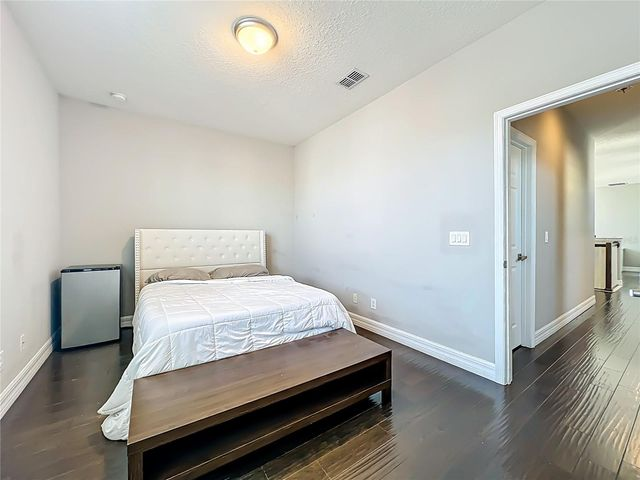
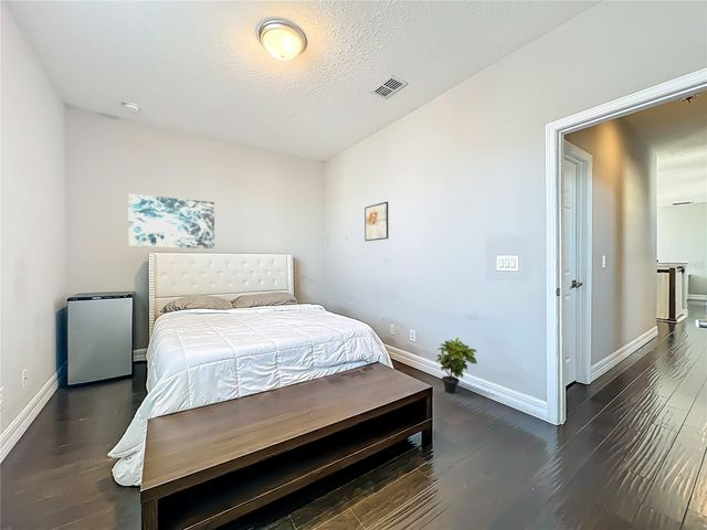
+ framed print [363,201,390,242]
+ potted plant [435,337,478,394]
+ wall art [127,193,215,250]
